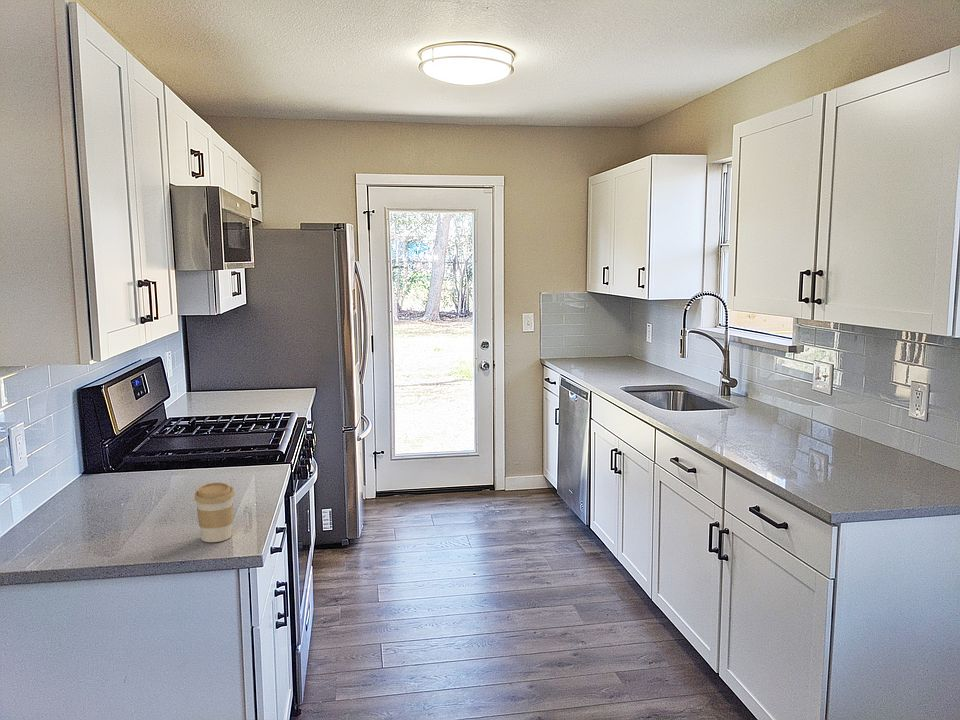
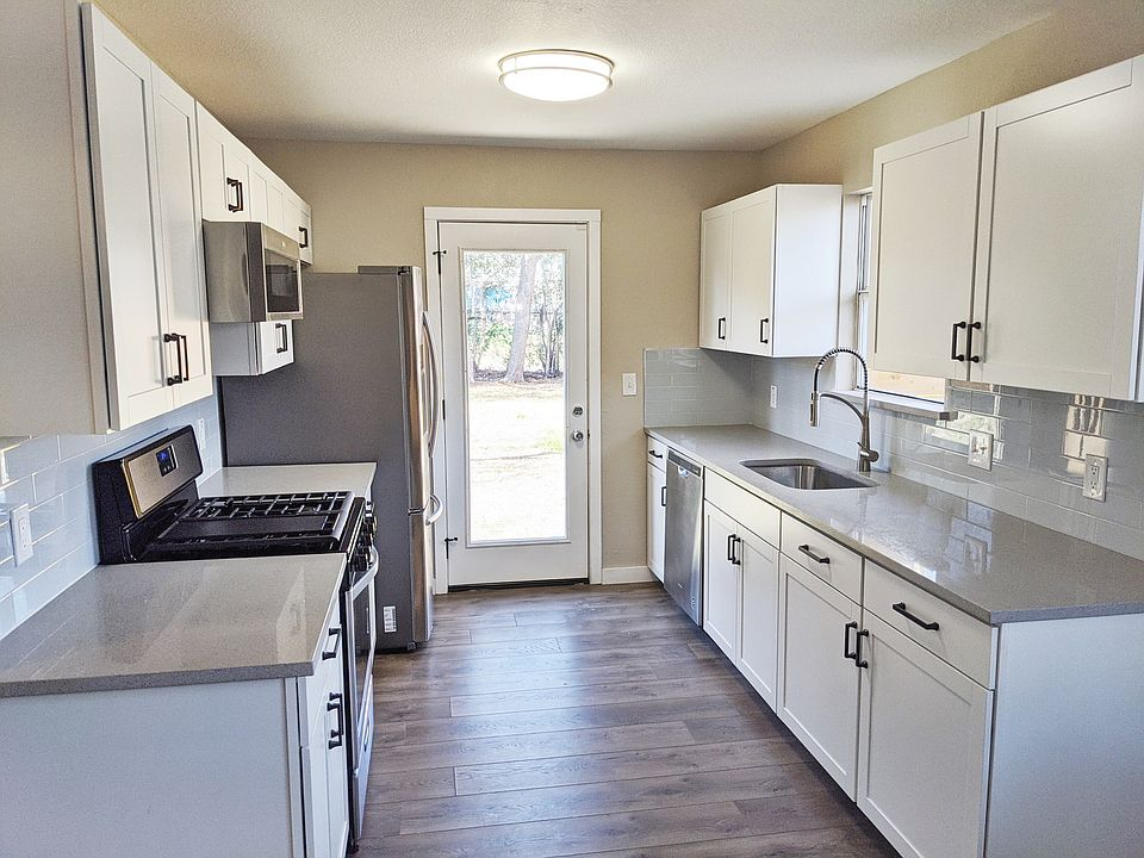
- coffee cup [193,481,236,543]
